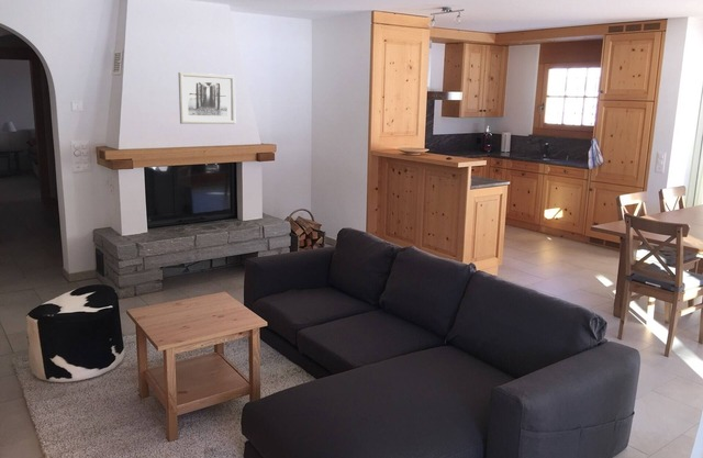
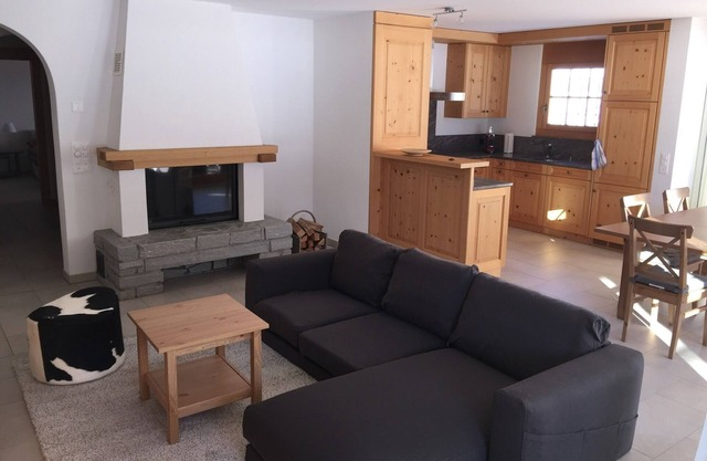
- wall art [177,71,236,125]
